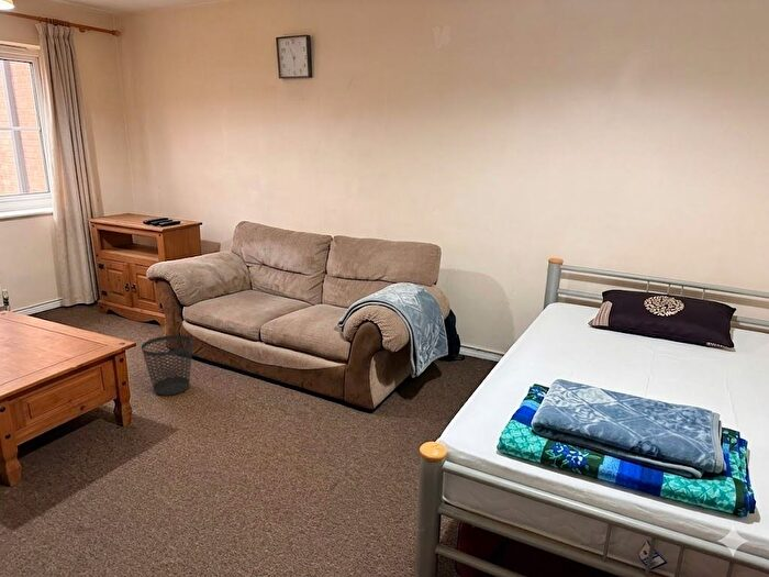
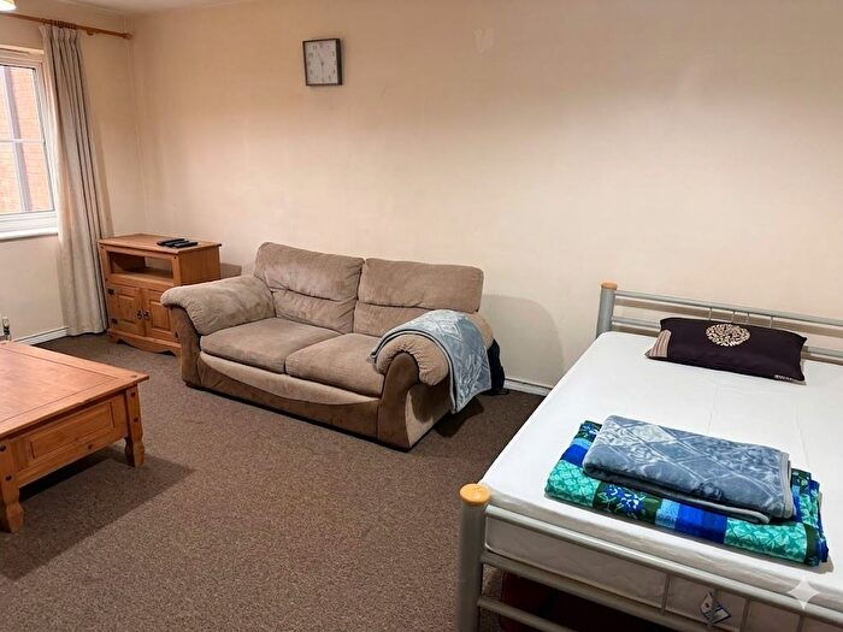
- wastebasket [141,334,194,397]
